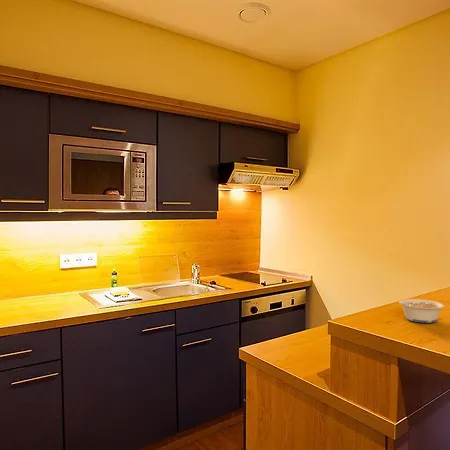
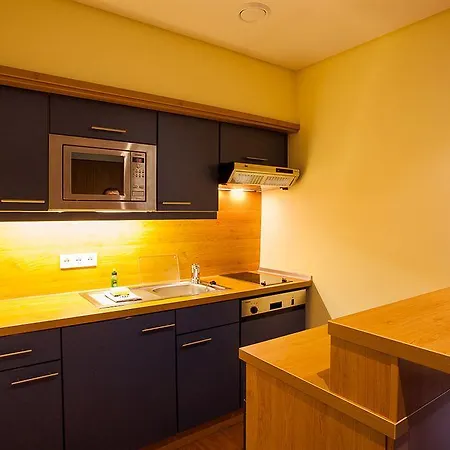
- legume [394,298,445,324]
